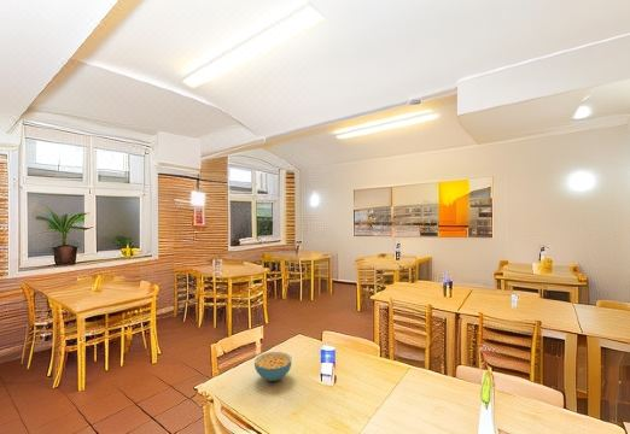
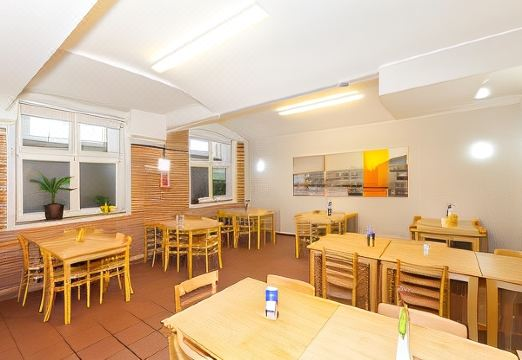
- cereal bowl [253,351,293,382]
